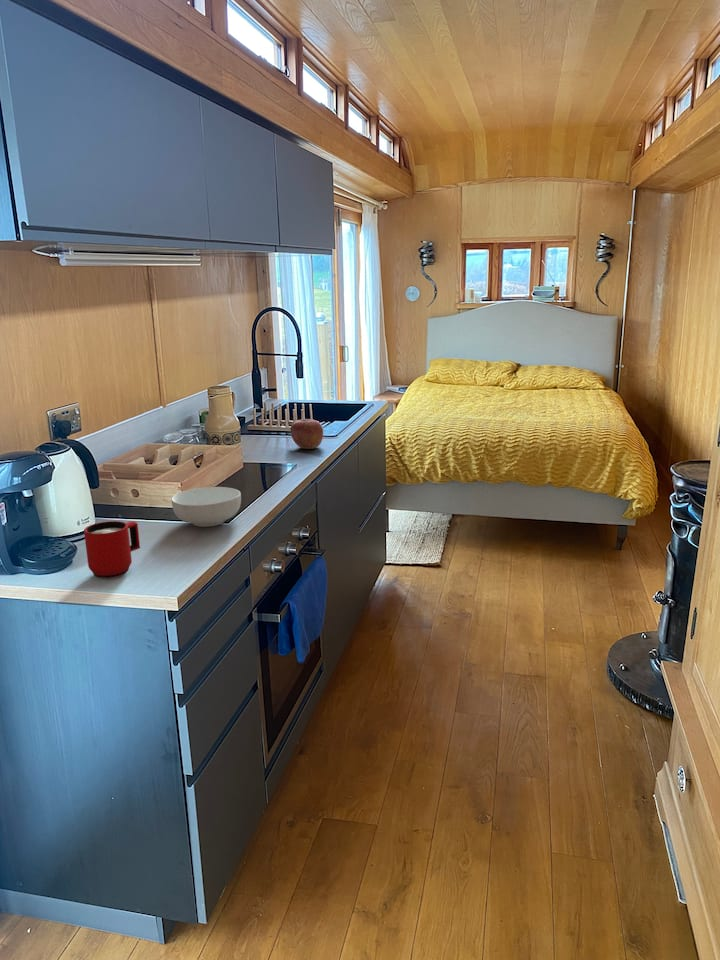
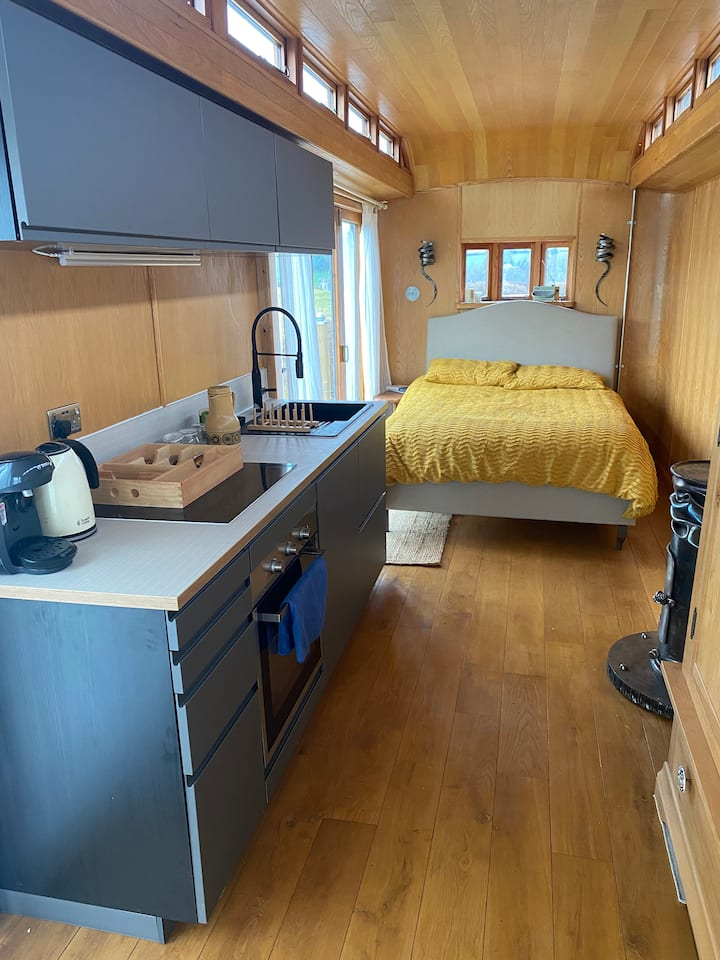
- cereal bowl [170,486,242,528]
- apple [289,418,324,450]
- mug [83,520,141,579]
